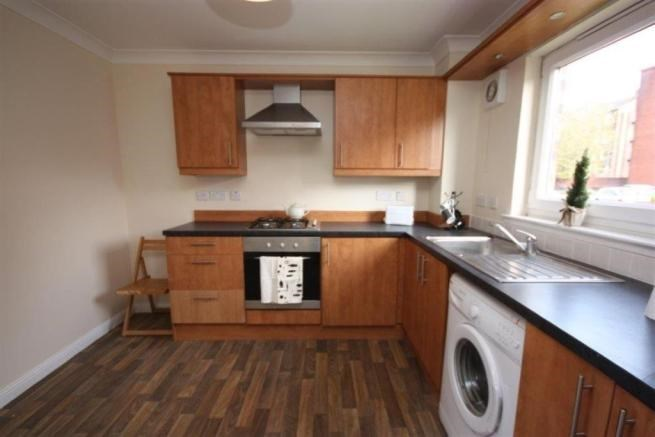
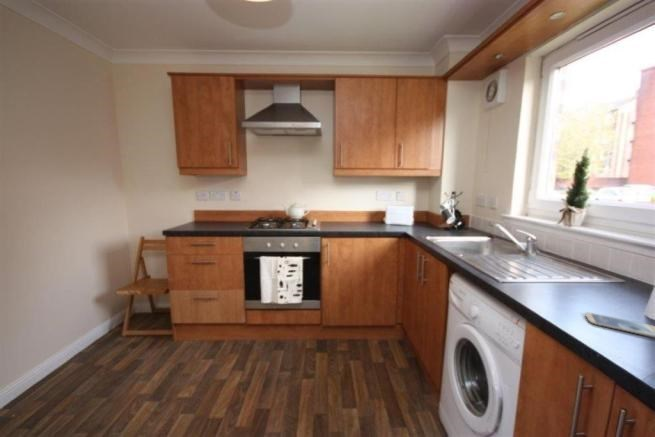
+ smartphone [584,311,655,339]
